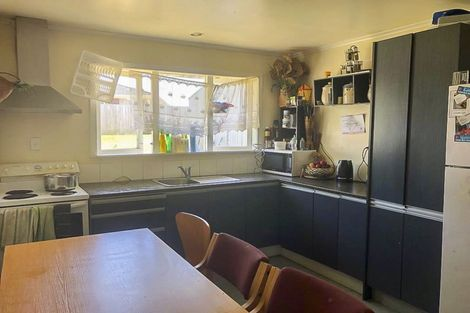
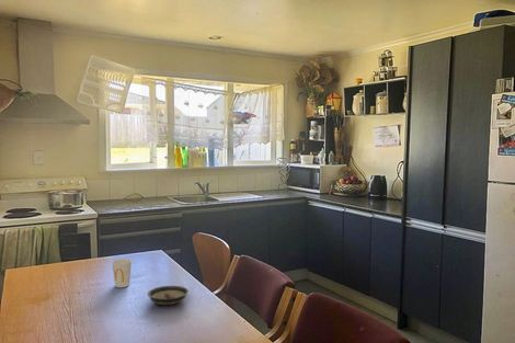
+ saucer [147,285,190,306]
+ cup [111,258,133,288]
